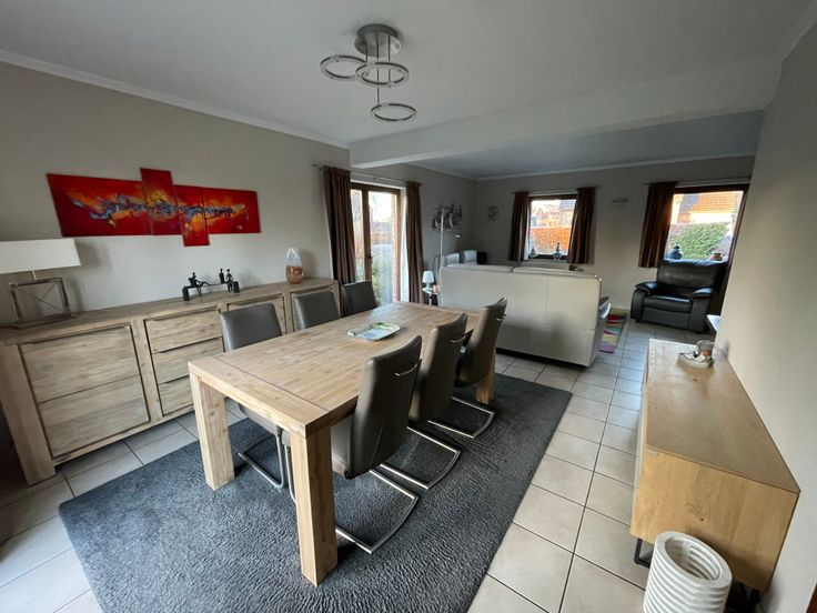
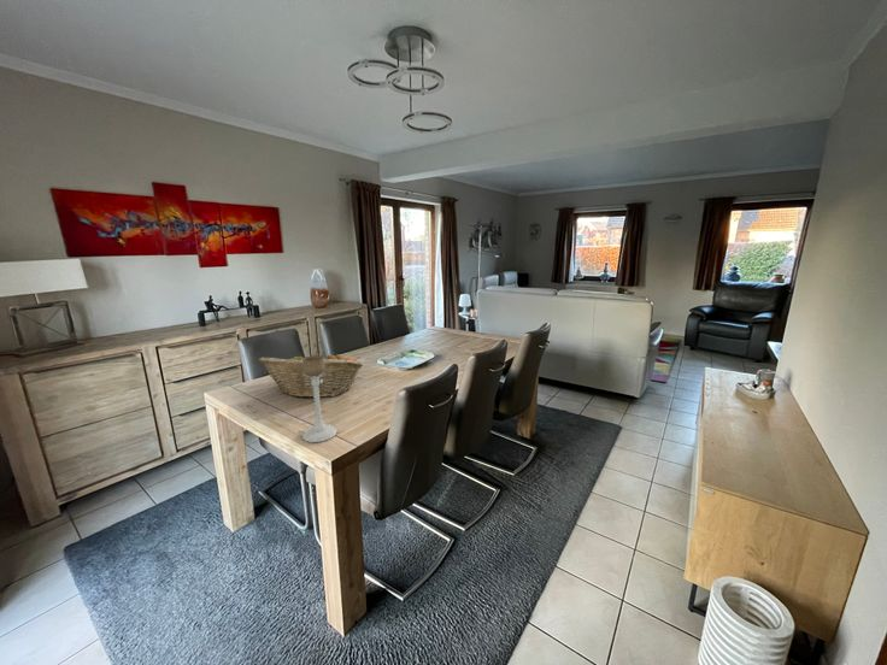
+ candle holder [301,354,339,443]
+ fruit basket [257,352,365,399]
